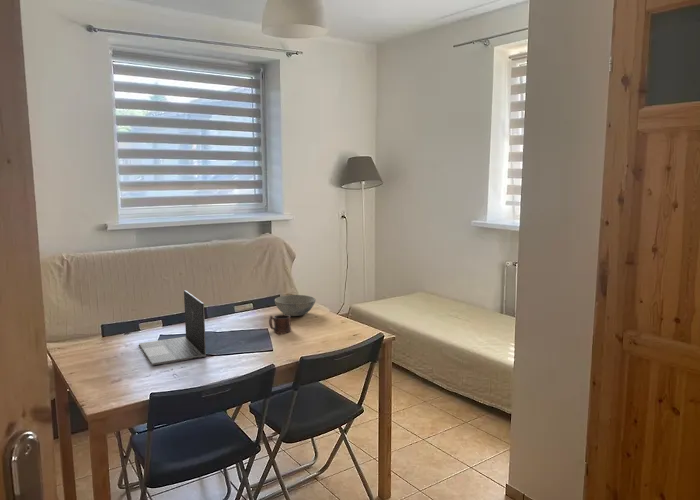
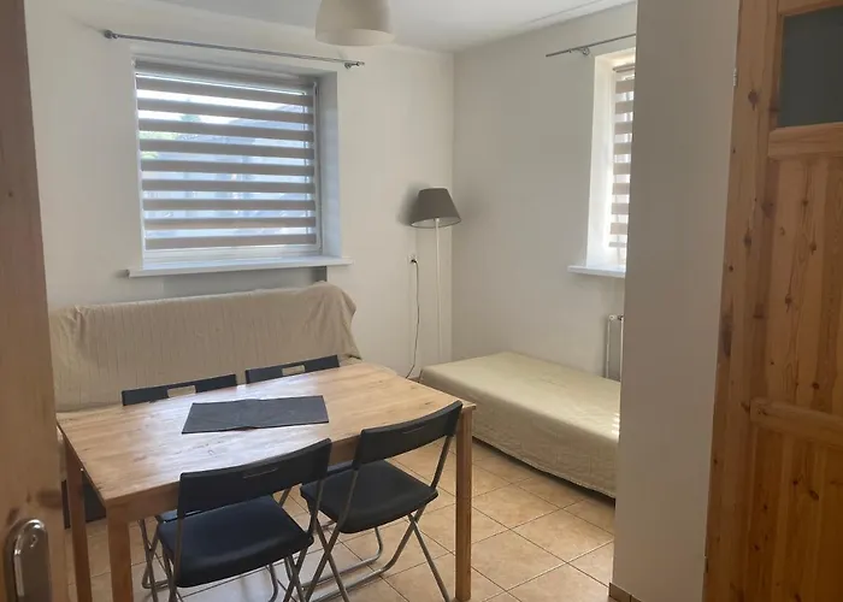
- bowl [274,294,317,317]
- laptop [138,289,207,366]
- mug [268,314,292,335]
